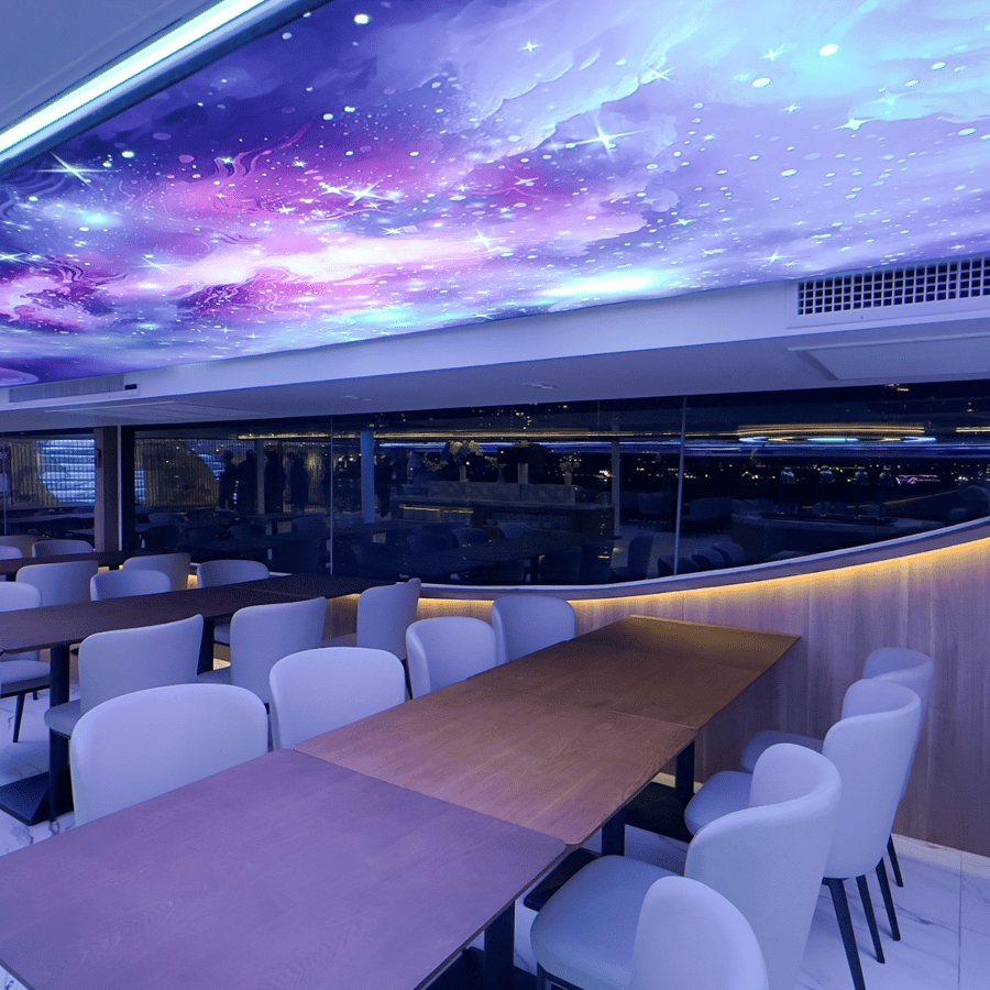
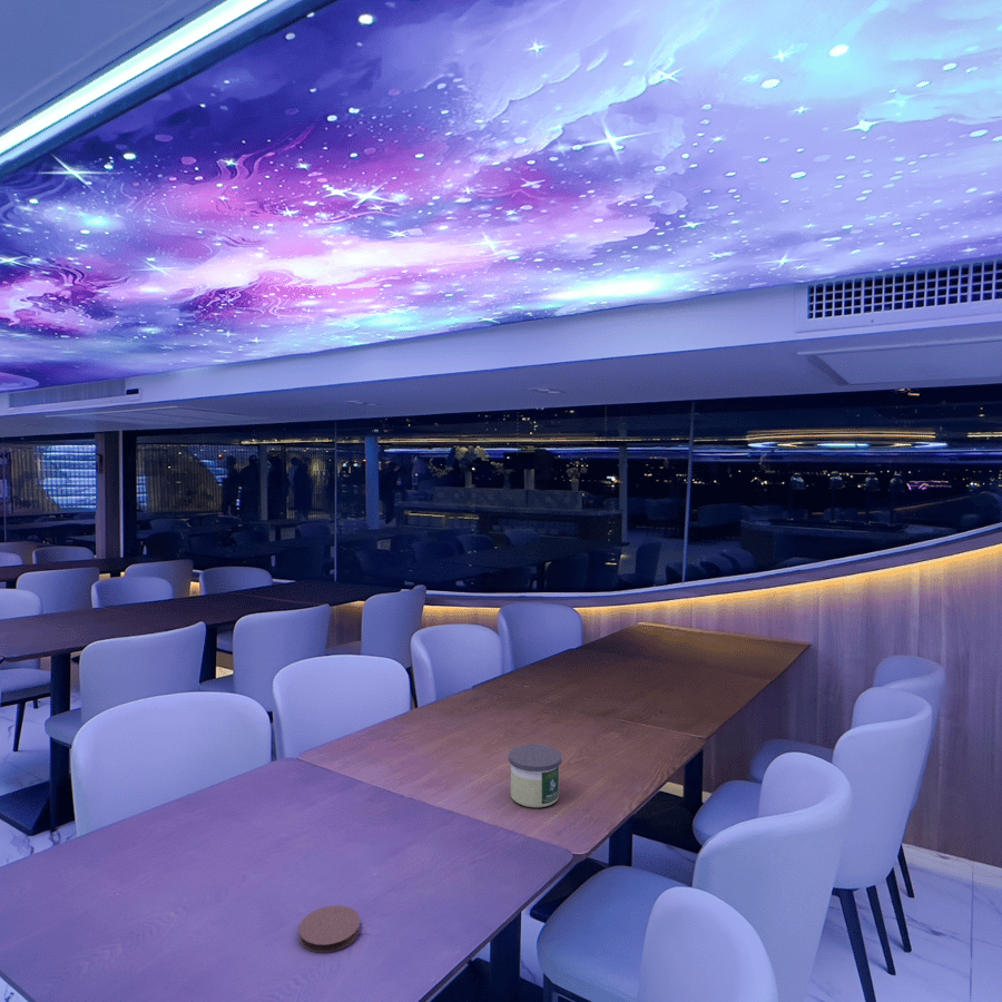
+ candle [508,744,563,808]
+ coaster [298,904,362,954]
